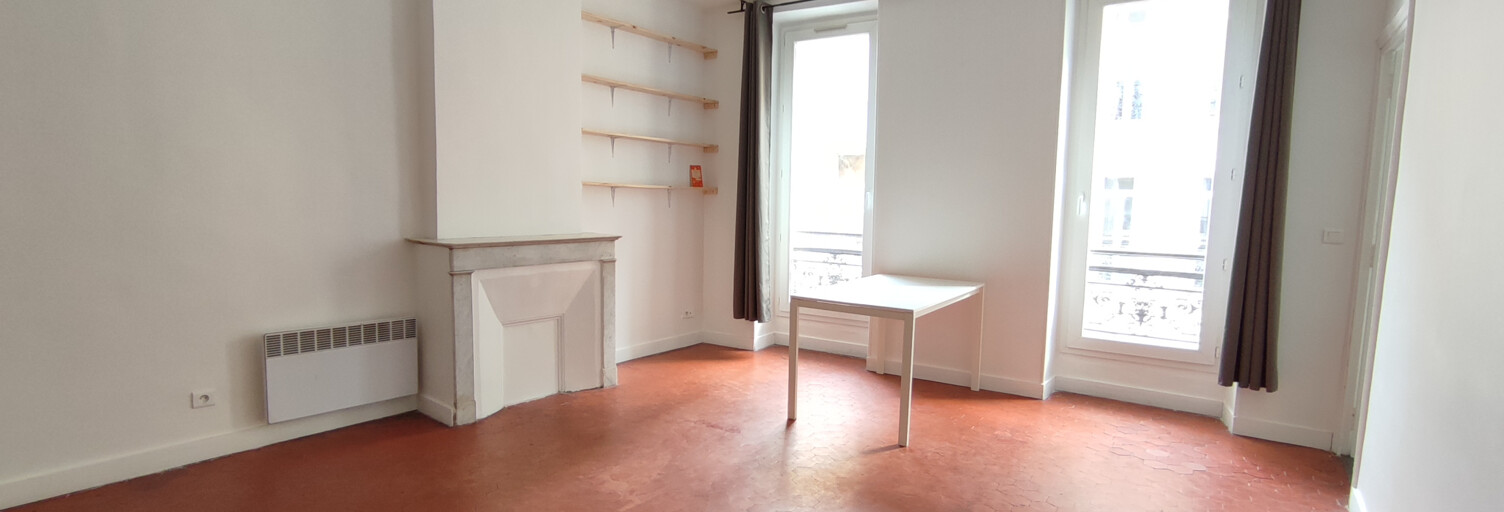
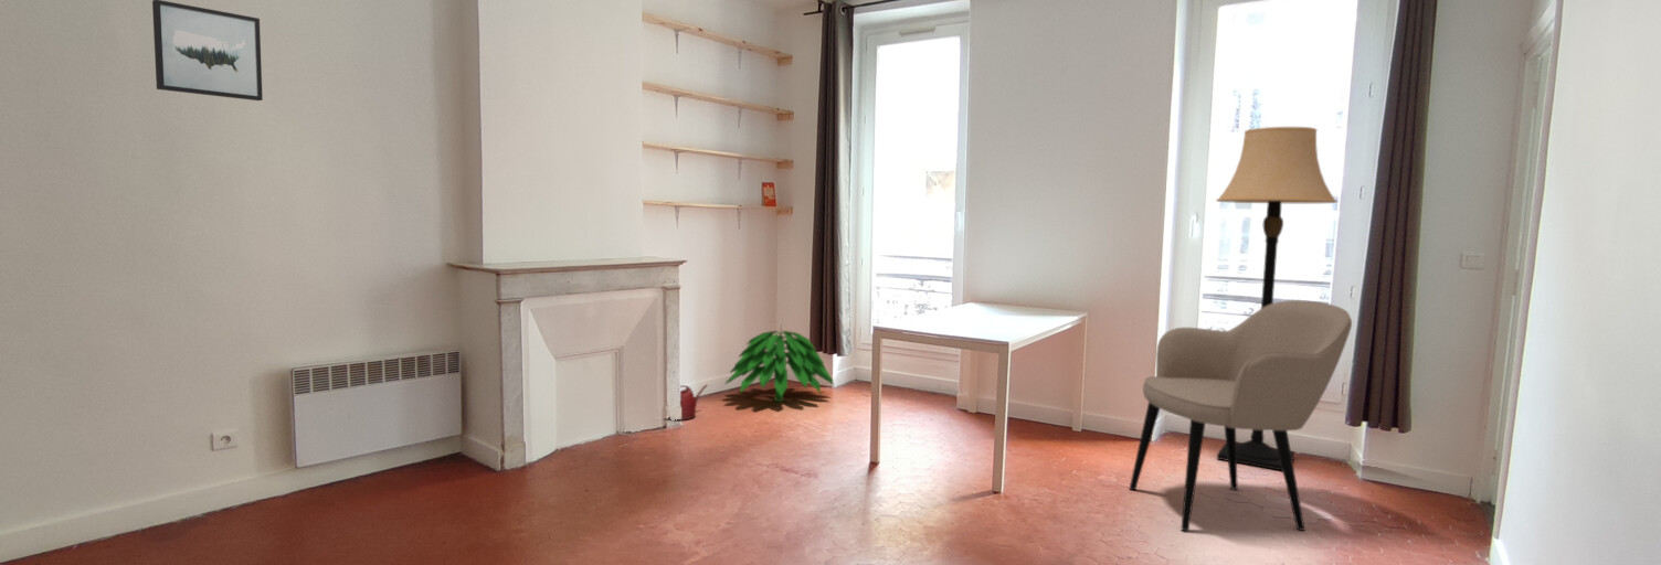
+ wall art [151,0,264,102]
+ lamp [1215,126,1339,472]
+ watering can [676,383,709,422]
+ indoor plant [724,326,835,404]
+ armchair [1129,299,1353,532]
